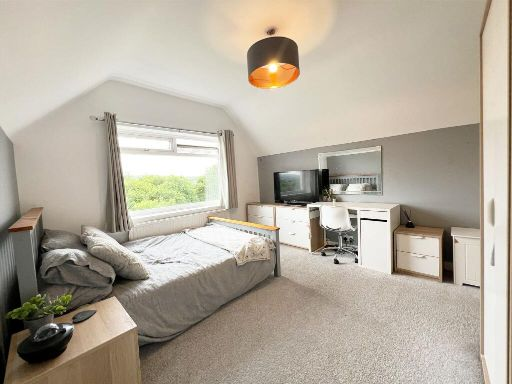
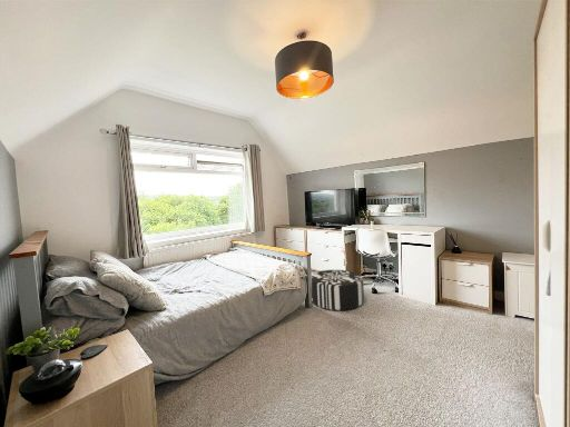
+ pouf [311,269,365,311]
